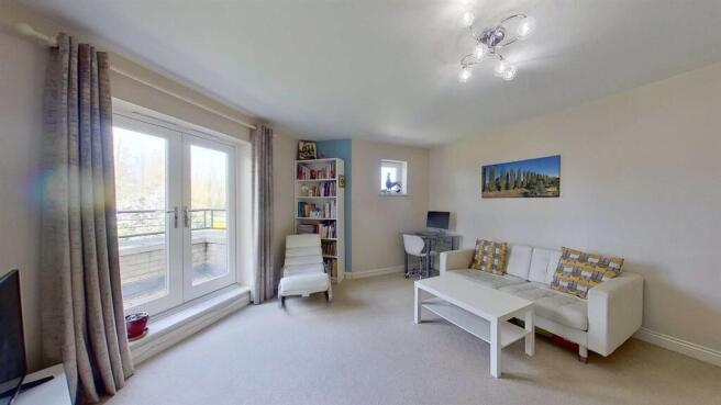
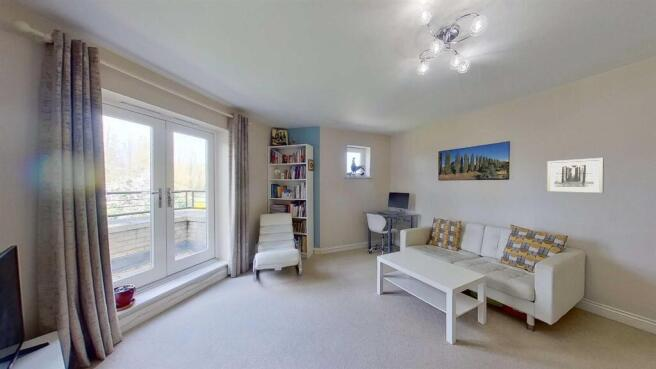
+ wall art [546,157,605,195]
